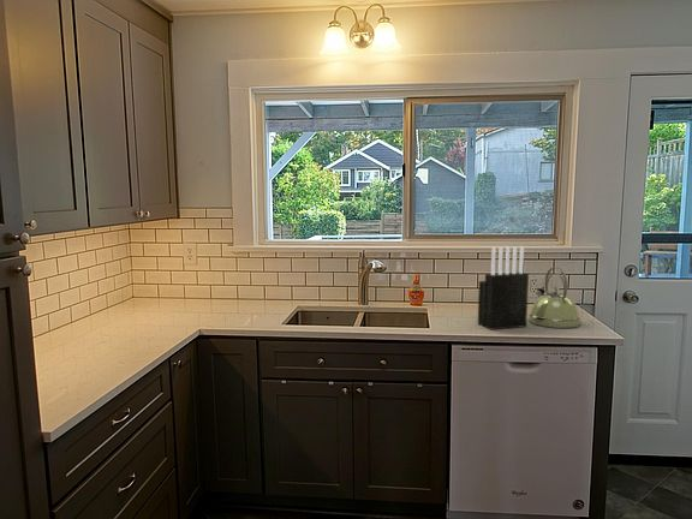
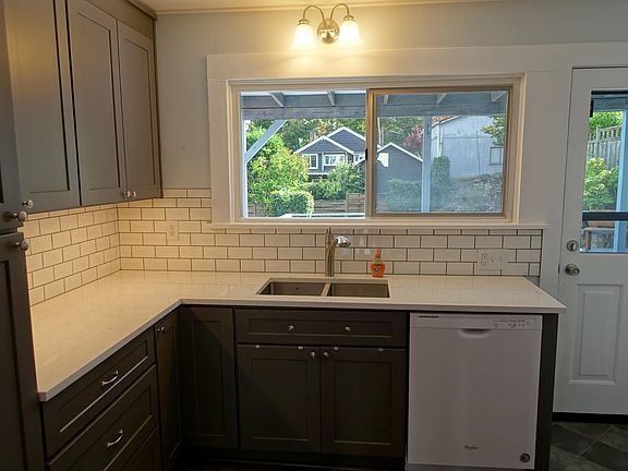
- kettle [527,266,581,329]
- knife block [477,245,530,330]
